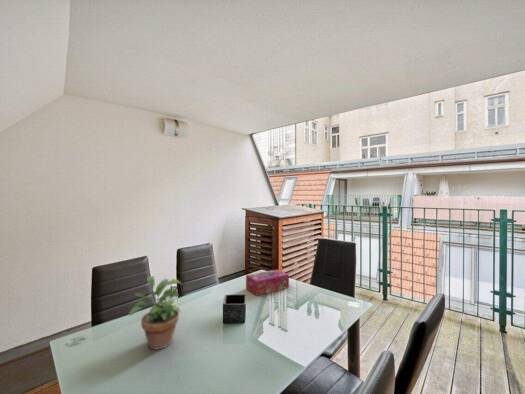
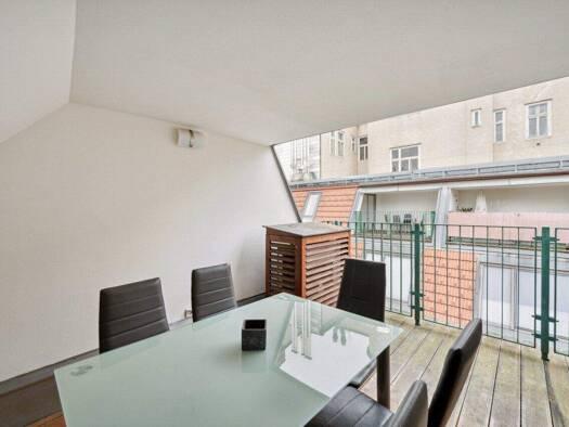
- potted plant [128,275,183,351]
- tissue box [245,269,290,297]
